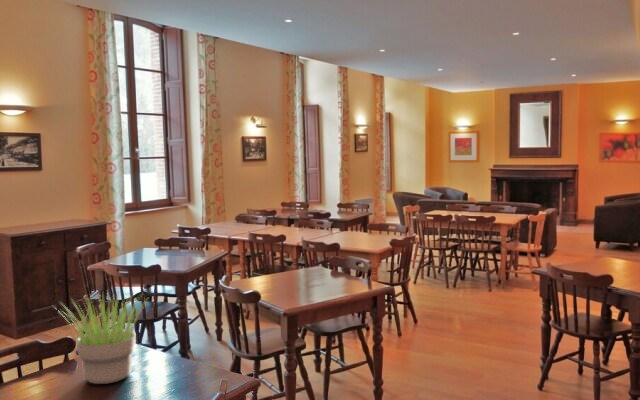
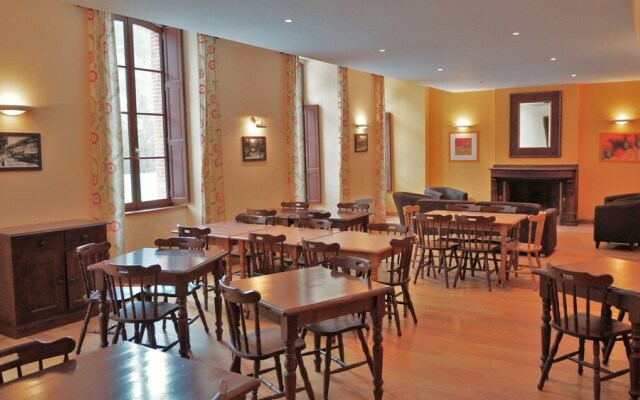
- potted plant [52,289,151,385]
